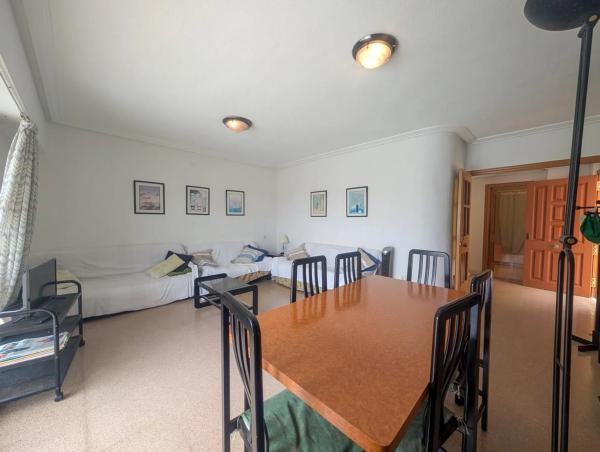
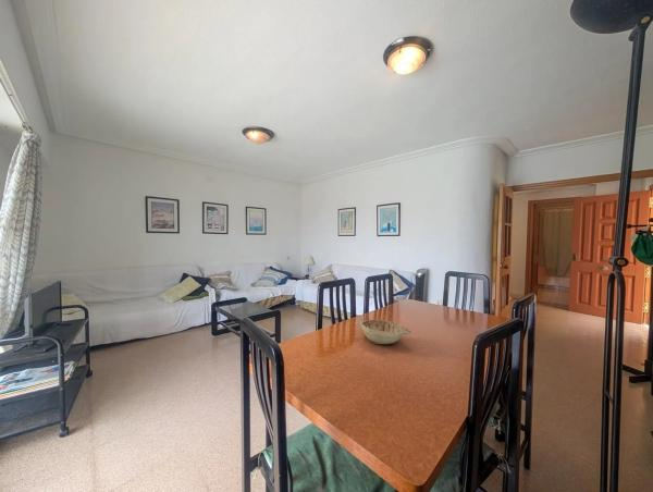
+ decorative bowl [354,319,414,345]
